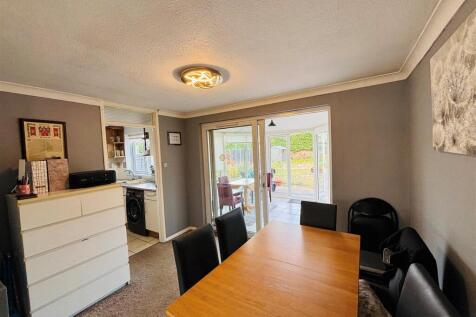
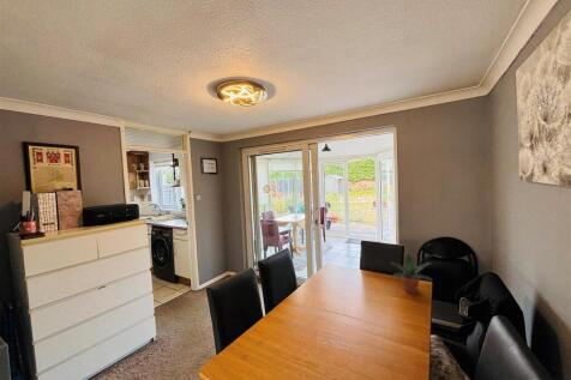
+ potted plant [390,252,434,295]
